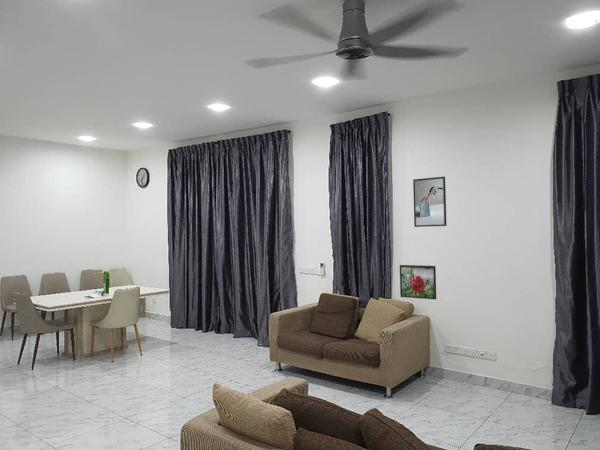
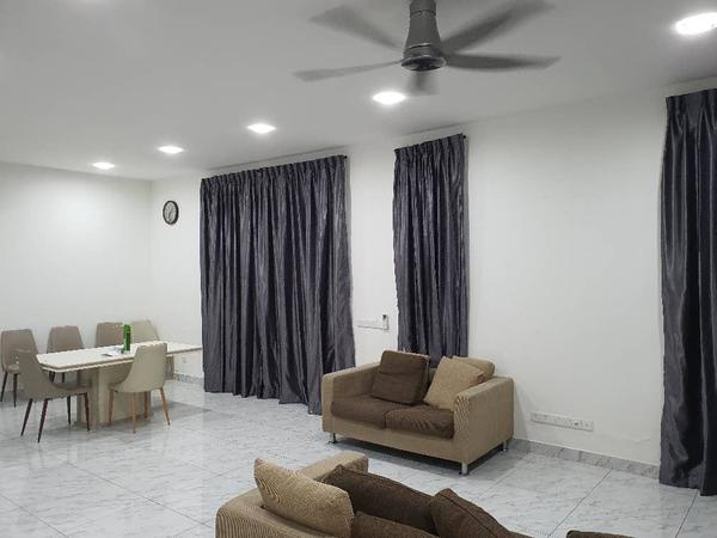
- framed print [412,176,448,228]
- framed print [399,264,437,301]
